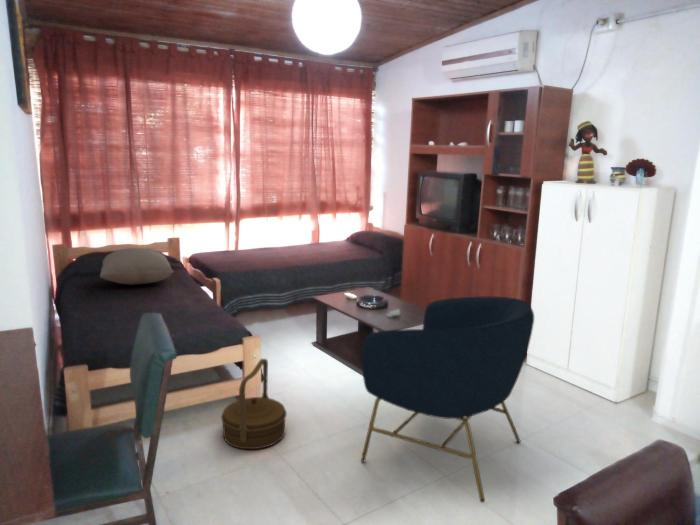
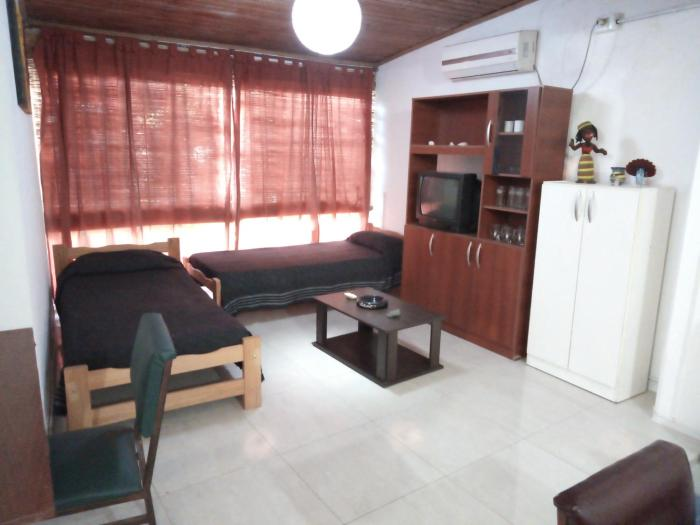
- basket [220,358,288,450]
- armchair [360,296,535,504]
- pillow [99,247,175,286]
